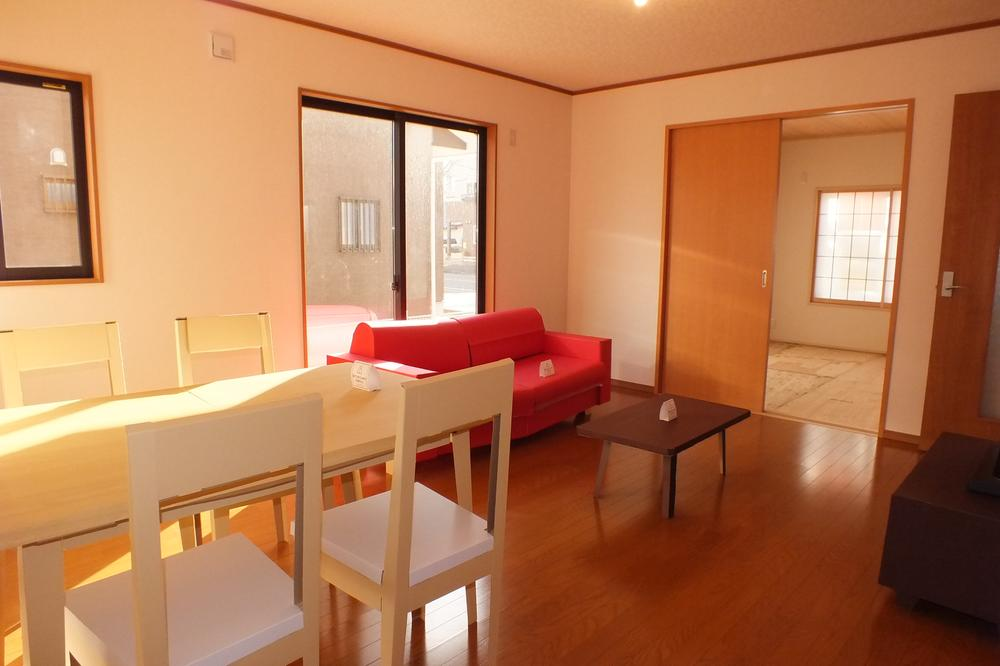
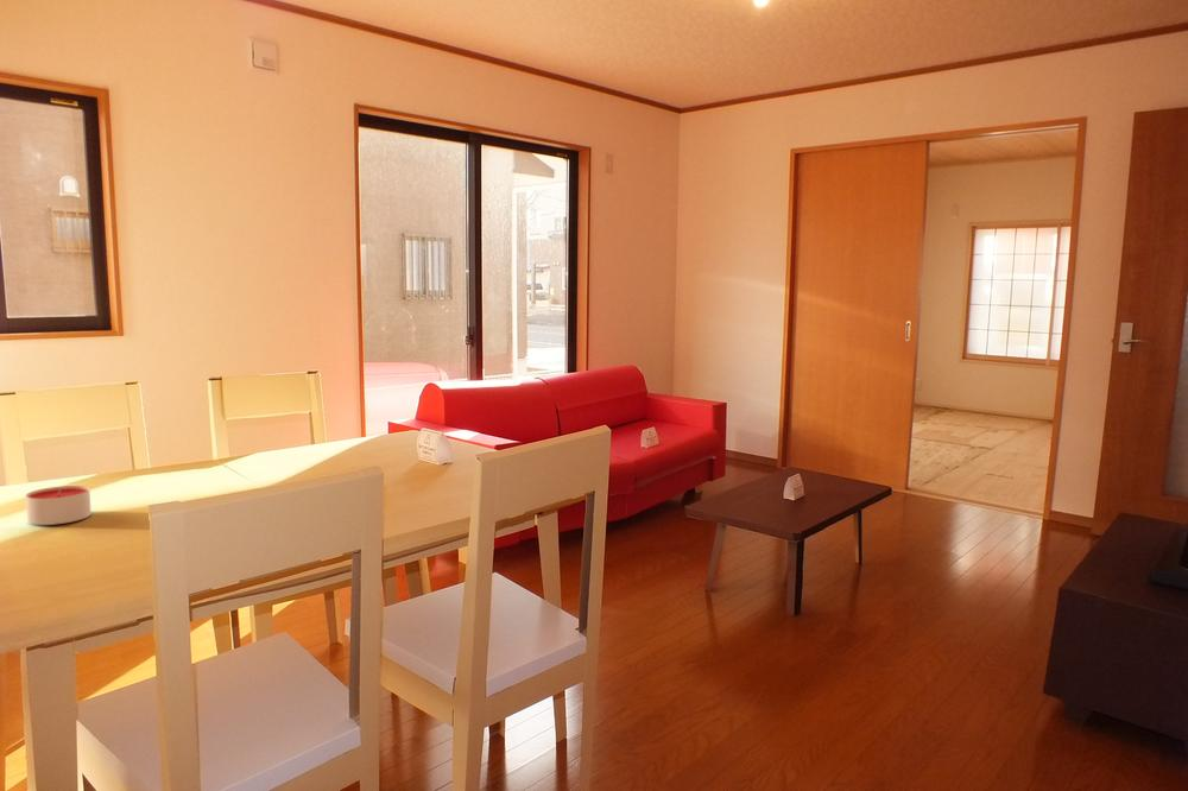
+ candle [25,485,93,526]
